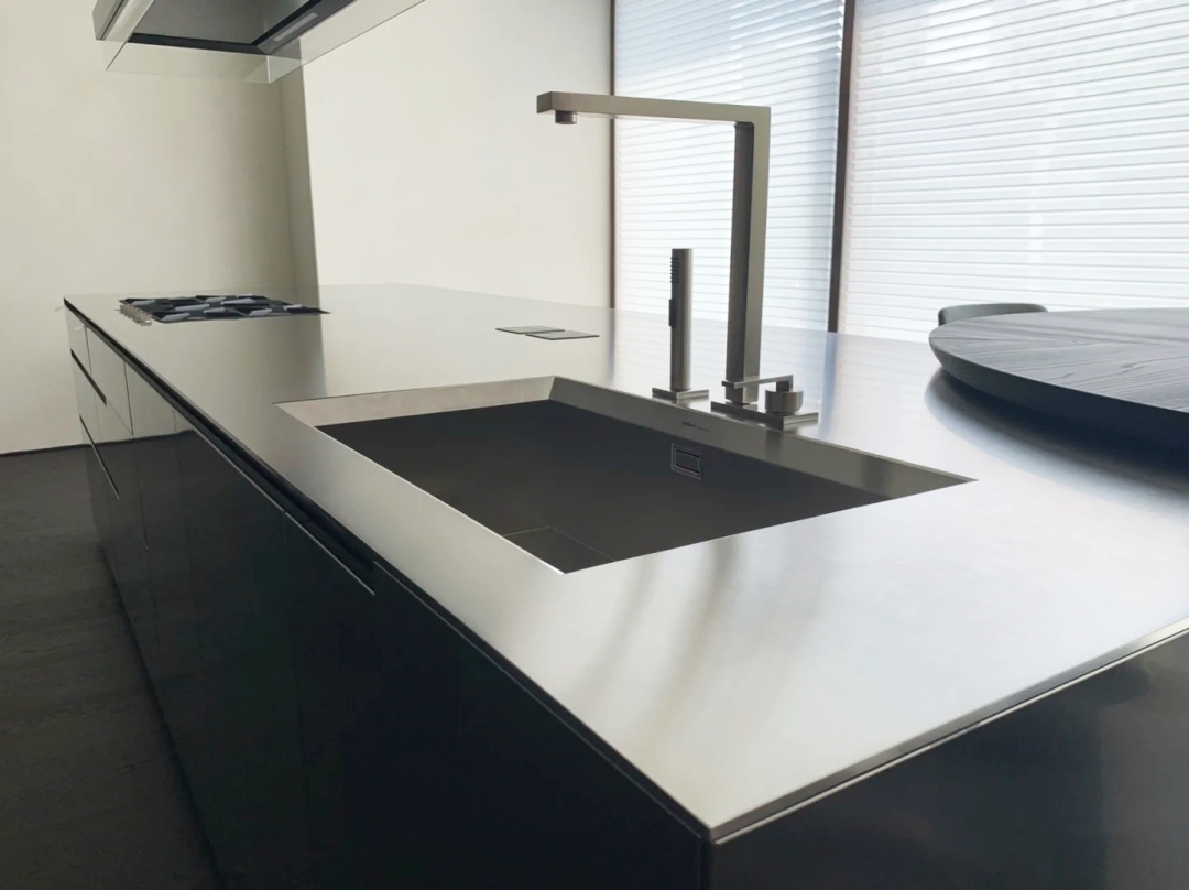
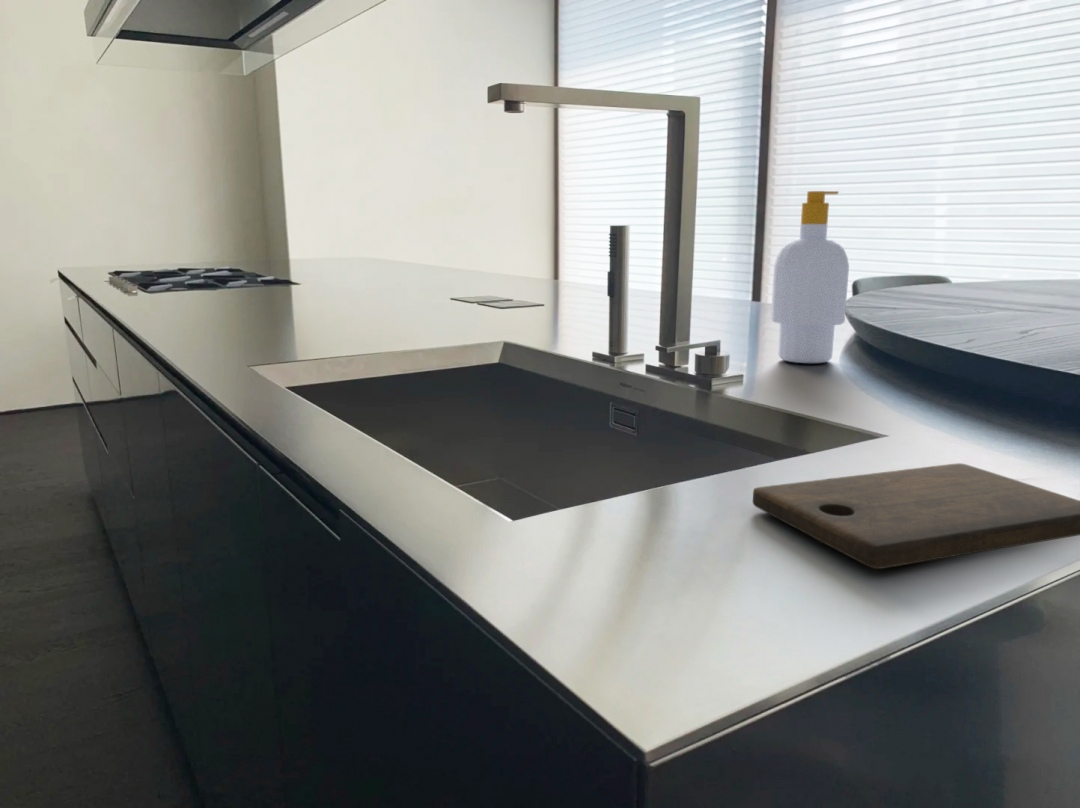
+ cutting board [752,462,1080,570]
+ soap bottle [770,190,850,364]
